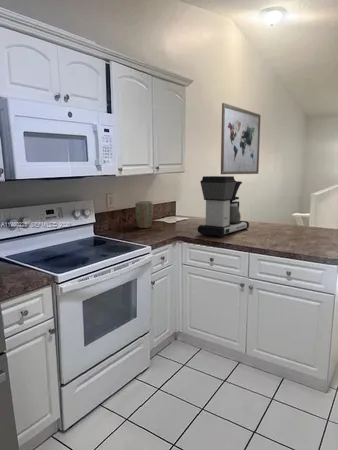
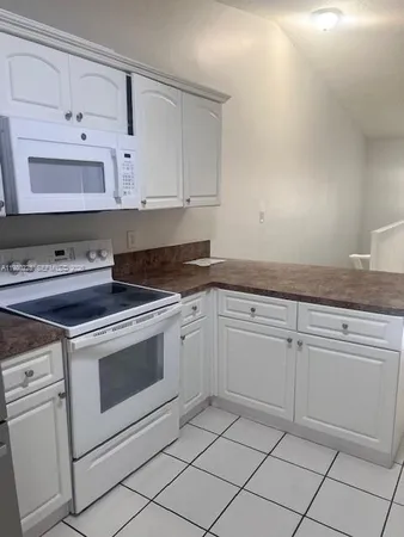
- plant pot [134,200,154,229]
- wall art [220,102,262,175]
- coffee maker [197,175,250,238]
